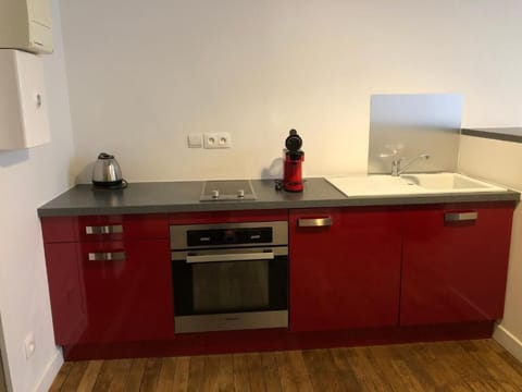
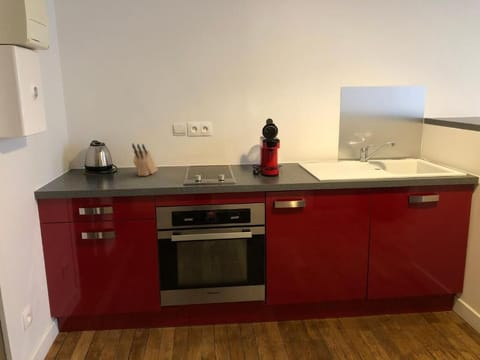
+ knife block [131,142,159,177]
